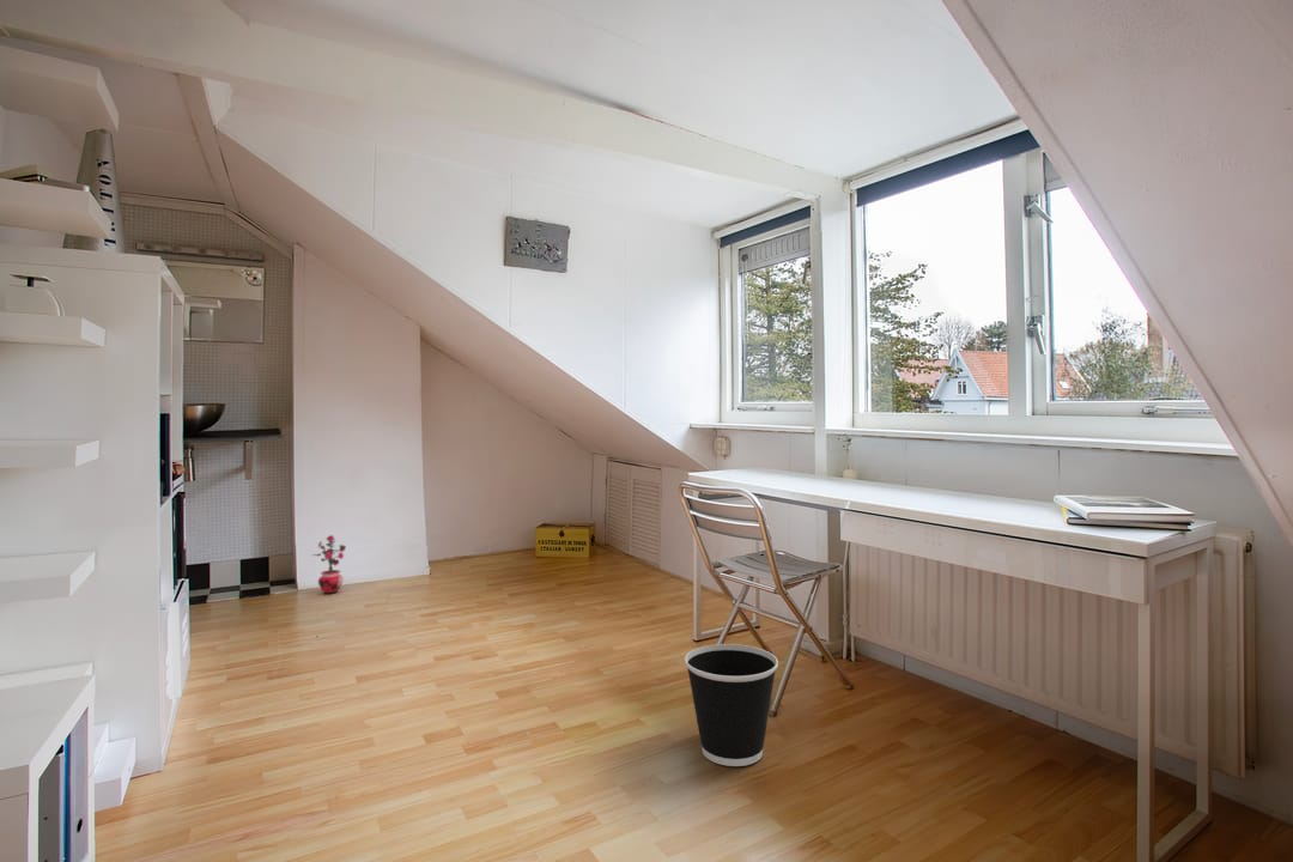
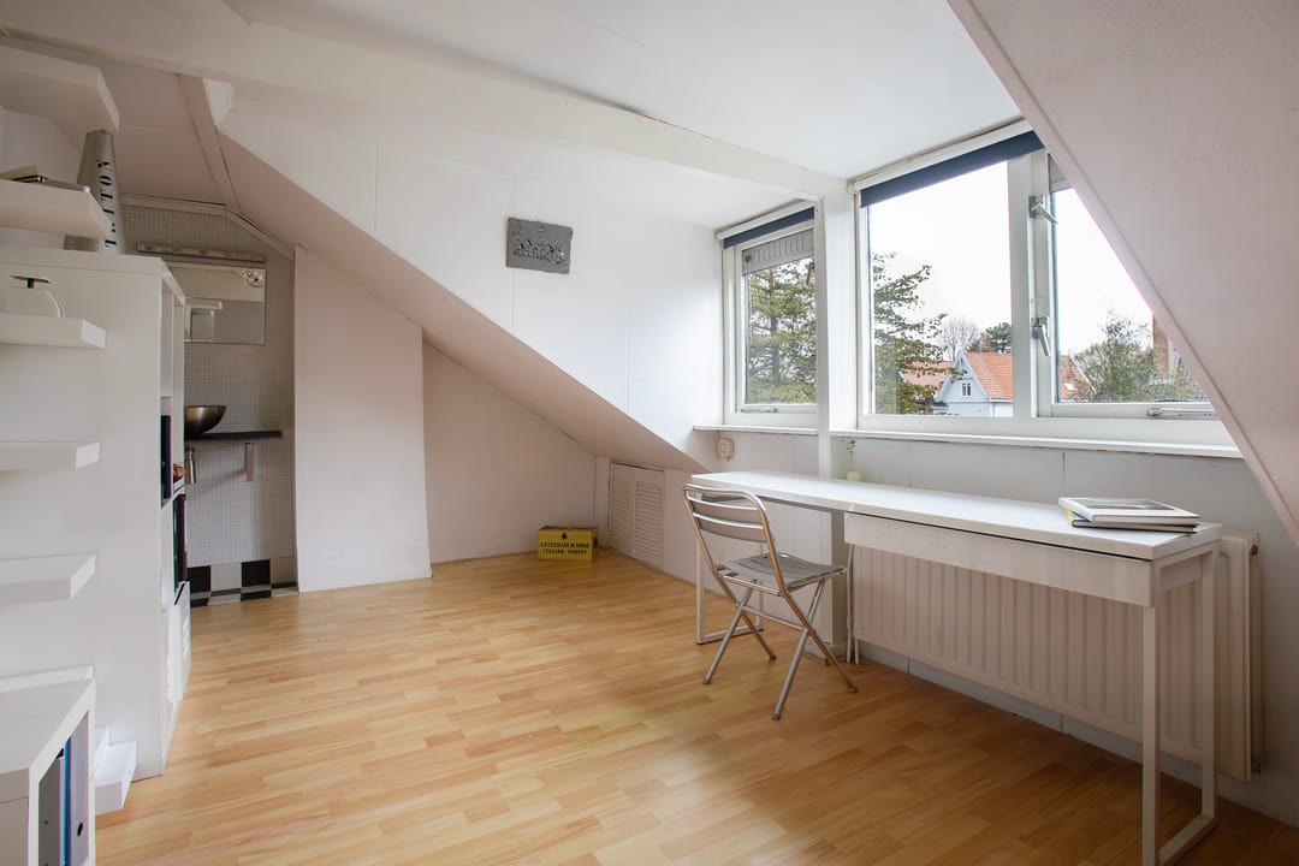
- wastebasket [684,643,779,767]
- potted plant [311,534,347,595]
